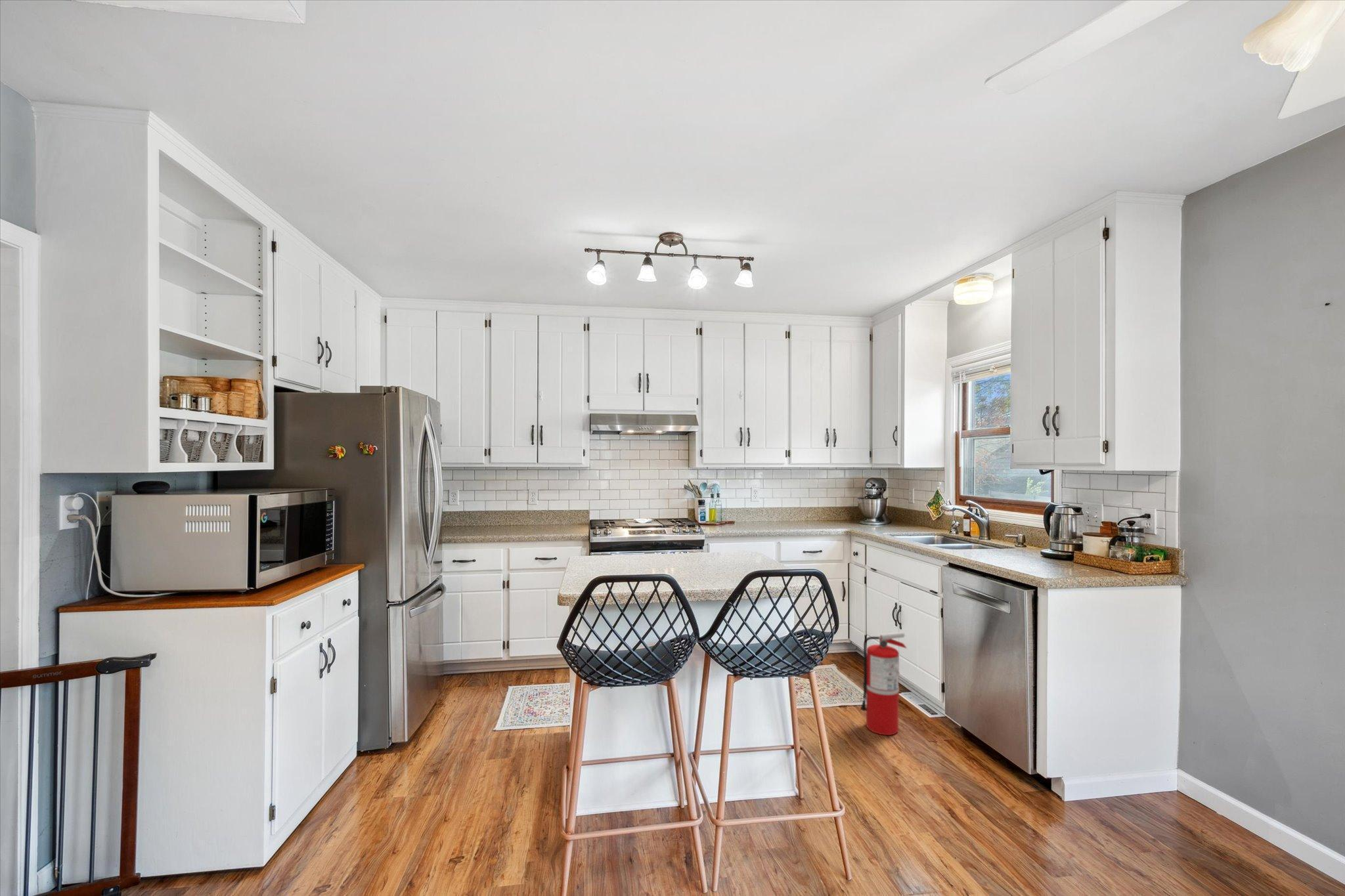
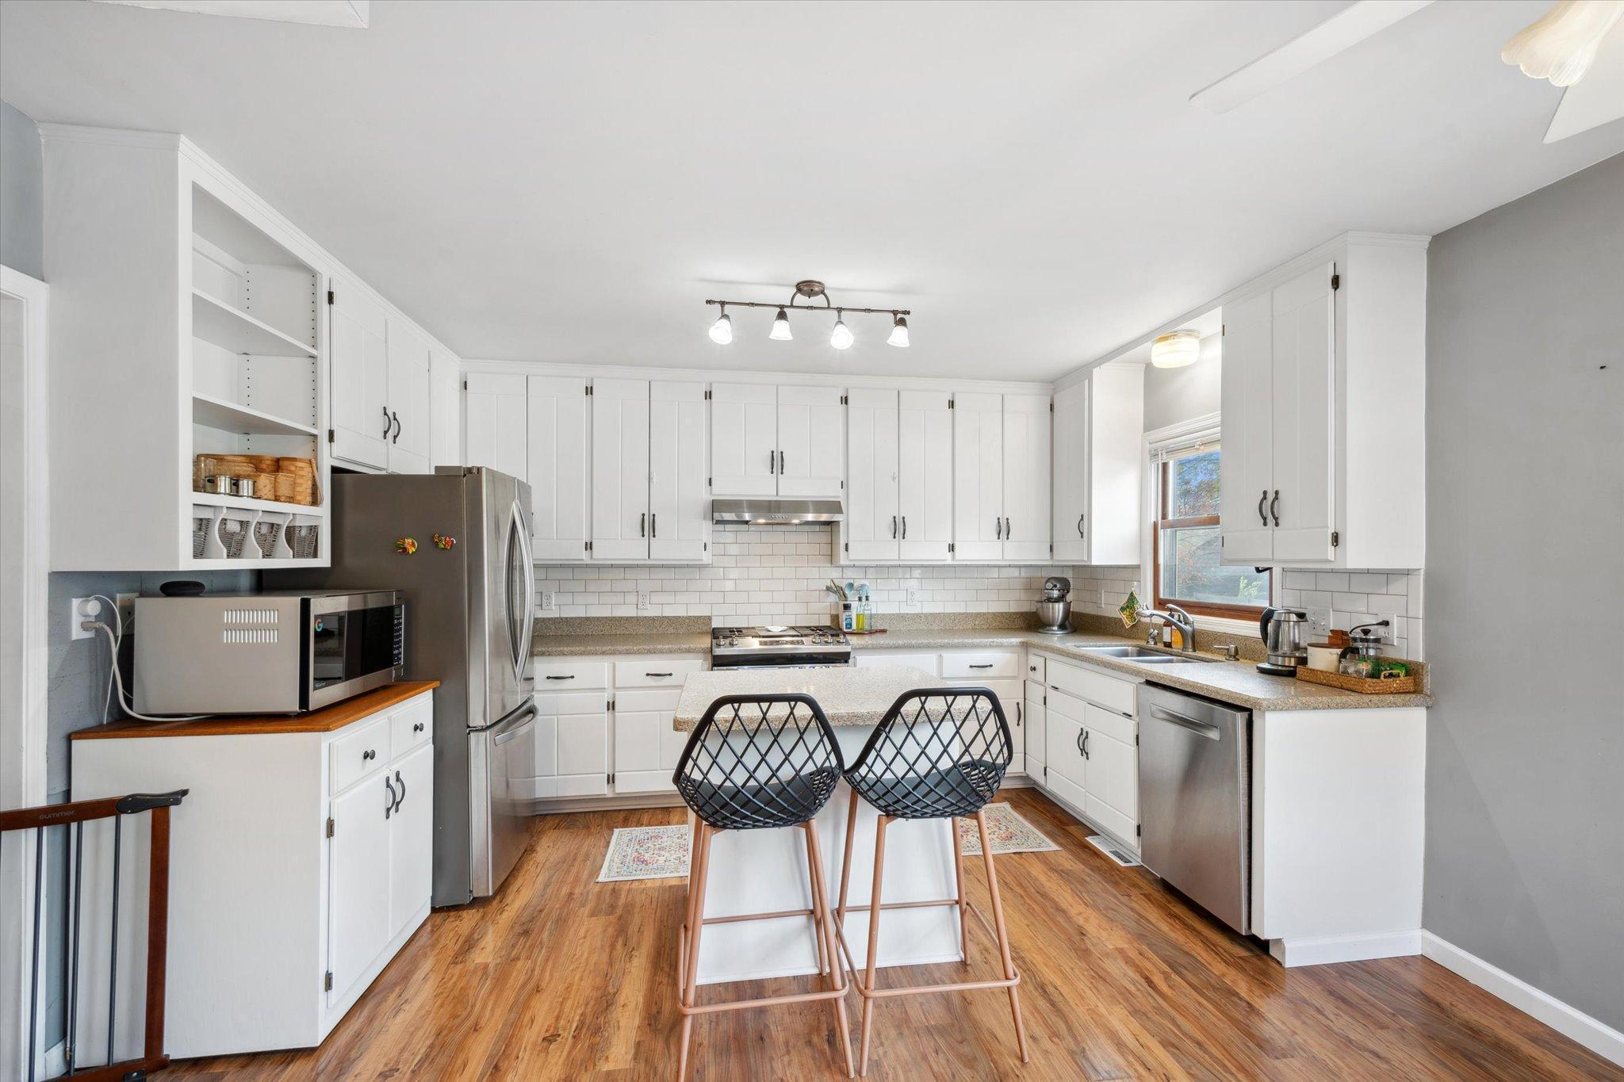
- fire extinguisher [860,631,908,736]
